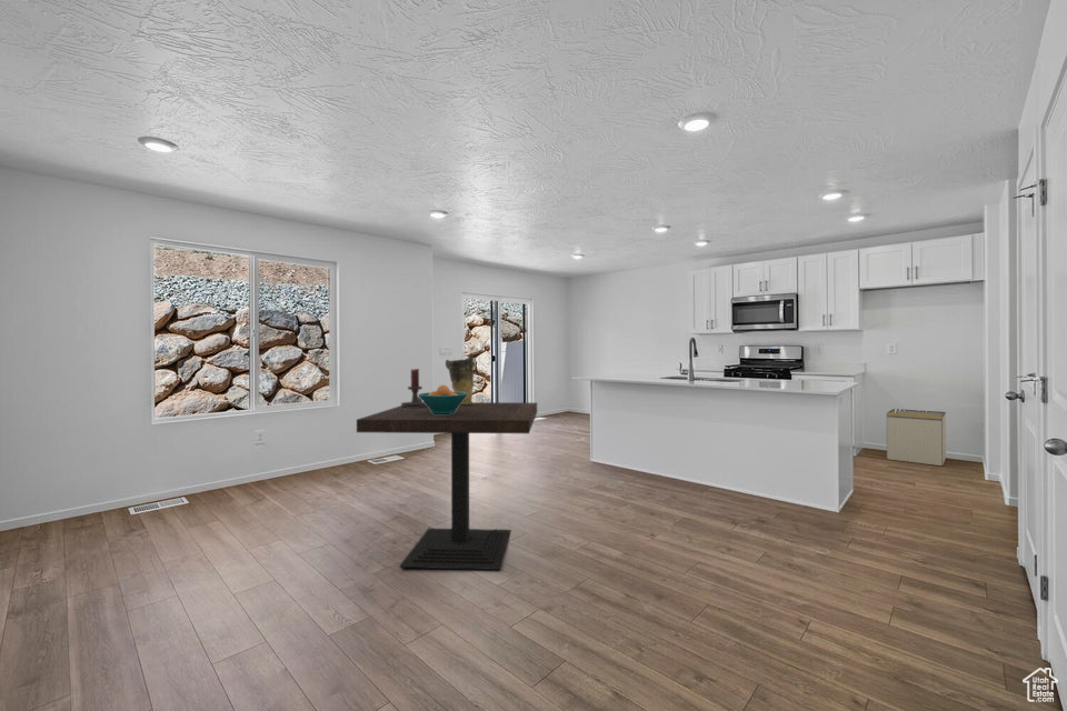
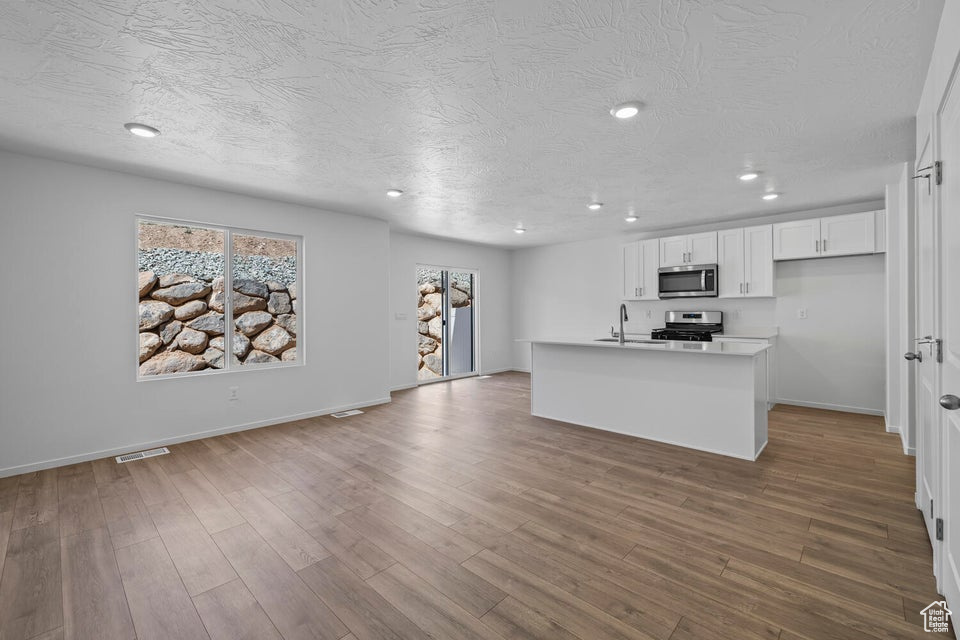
- candle holder [400,368,427,408]
- storage bin [886,408,947,467]
- fruit bowl [418,384,468,414]
- dining table [356,401,538,571]
- vase [445,352,477,405]
